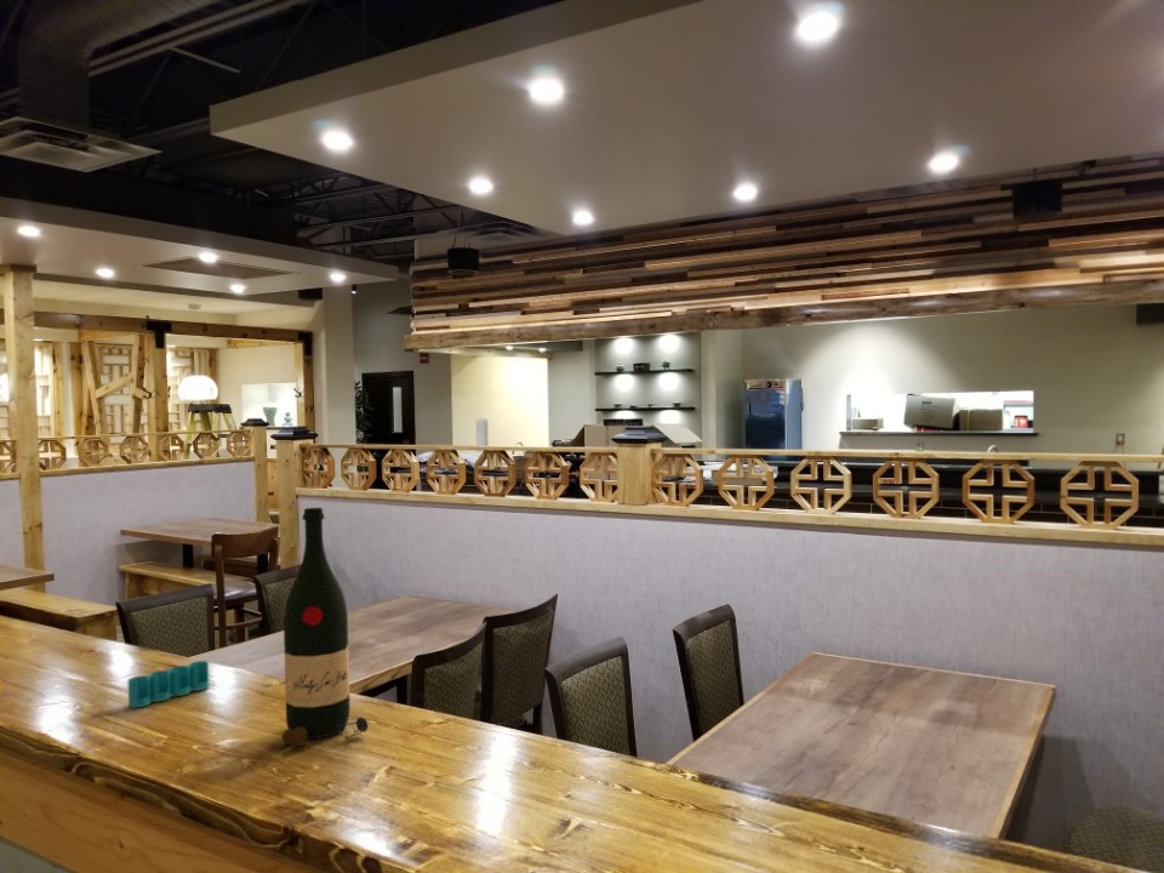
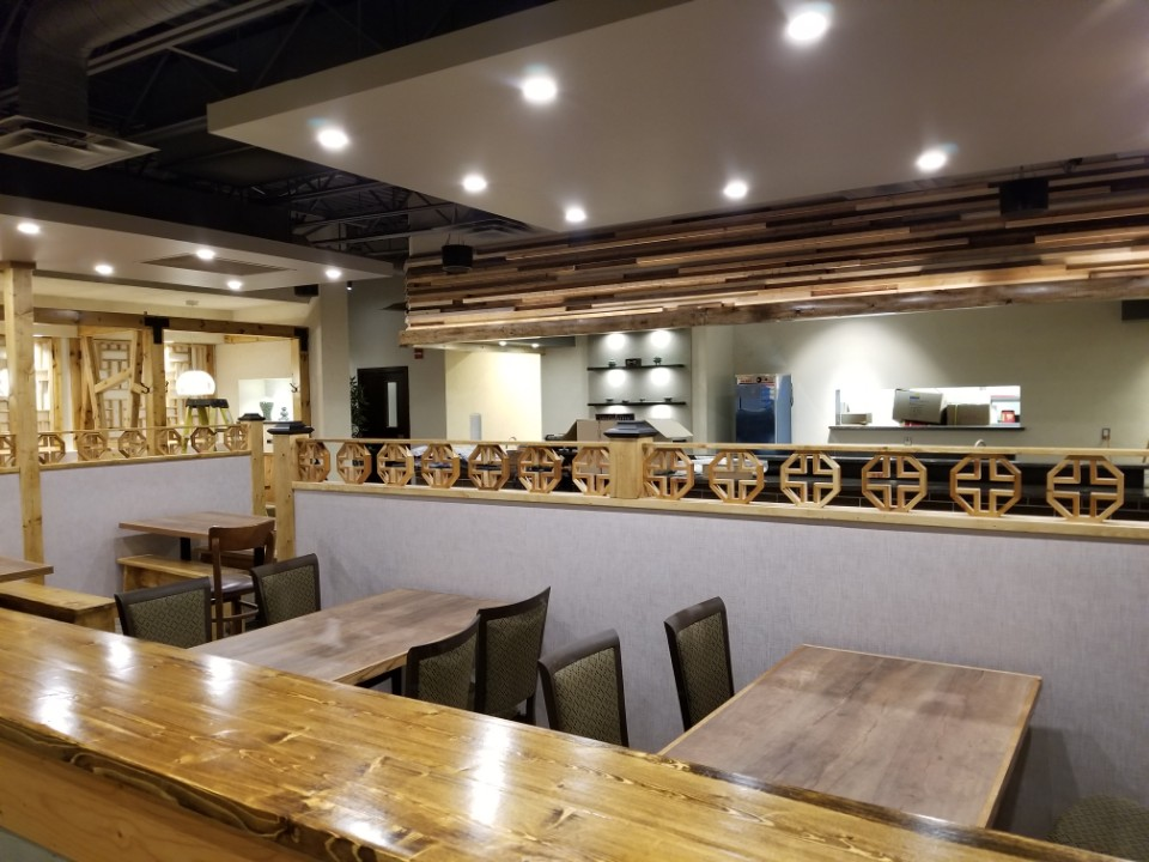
- pen holder [126,660,211,709]
- wine bottle [281,507,370,747]
